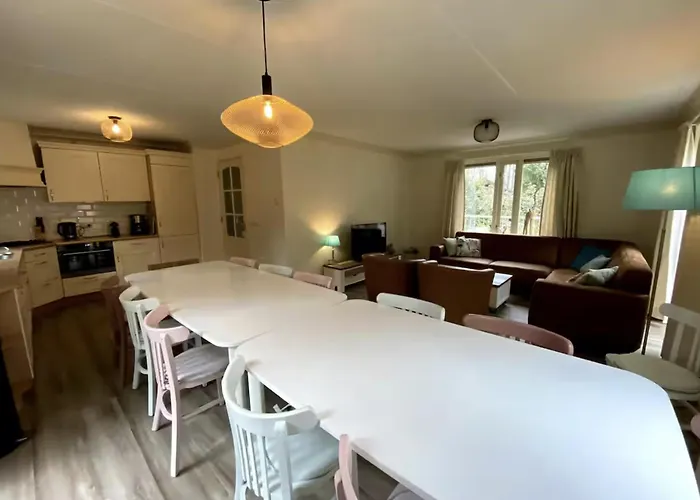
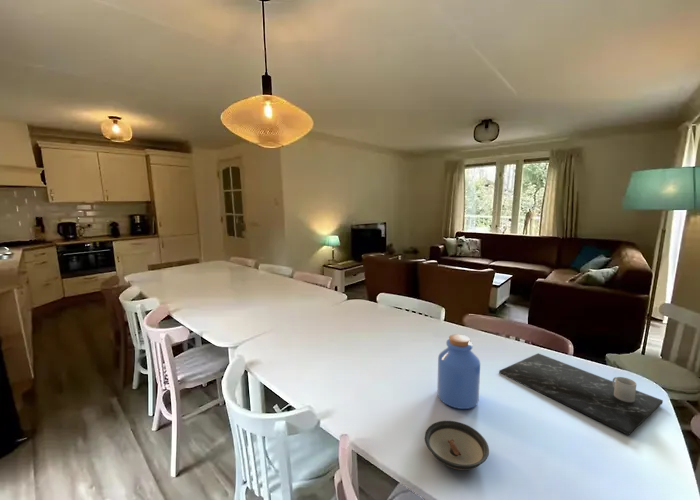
+ jar [436,333,481,410]
+ place mat [498,352,664,436]
+ saucer [424,420,490,471]
